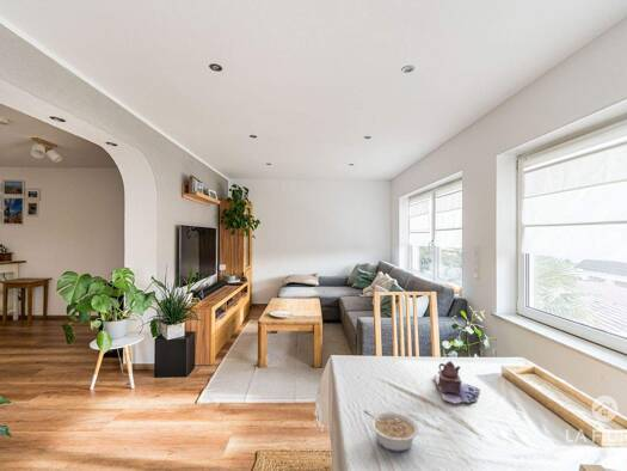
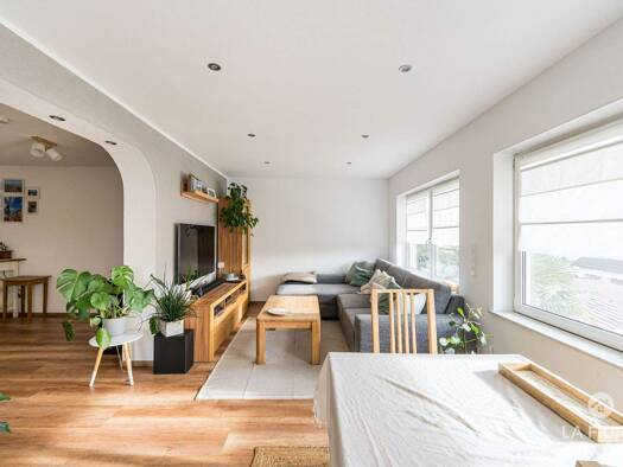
- legume [363,409,420,453]
- teapot [432,360,481,405]
